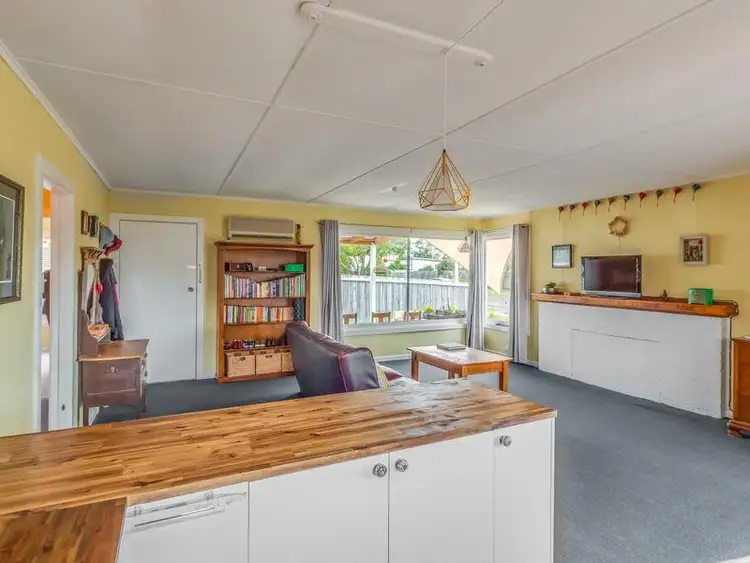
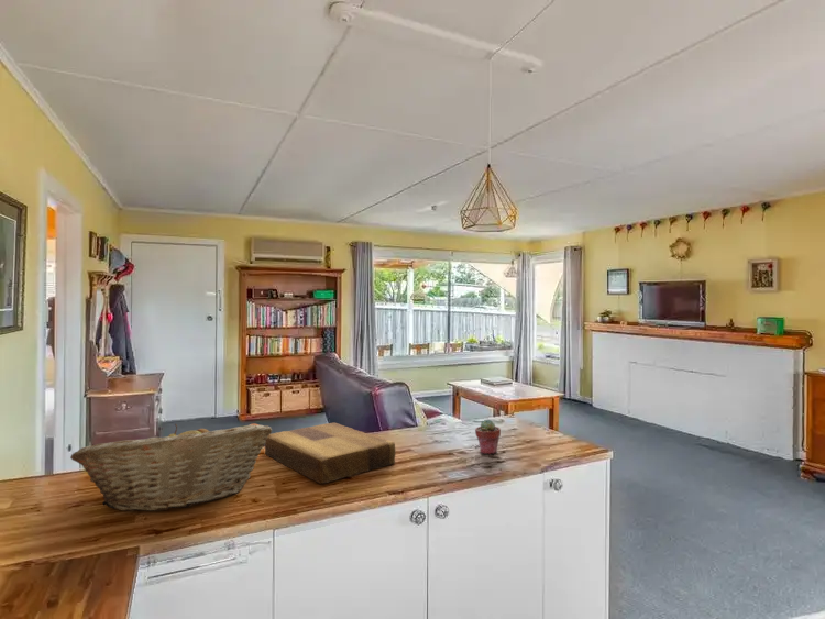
+ cutting board [264,422,397,485]
+ fruit basket [69,423,273,512]
+ potted succulent [474,418,502,455]
